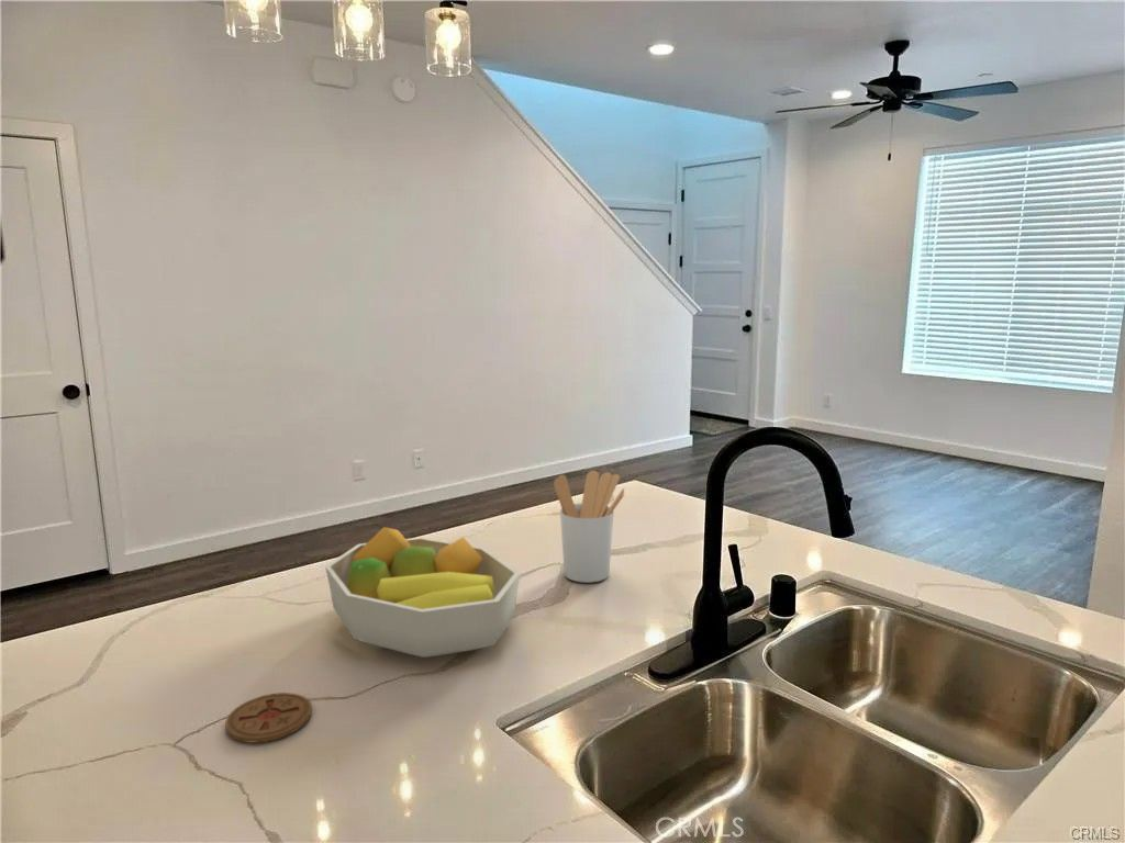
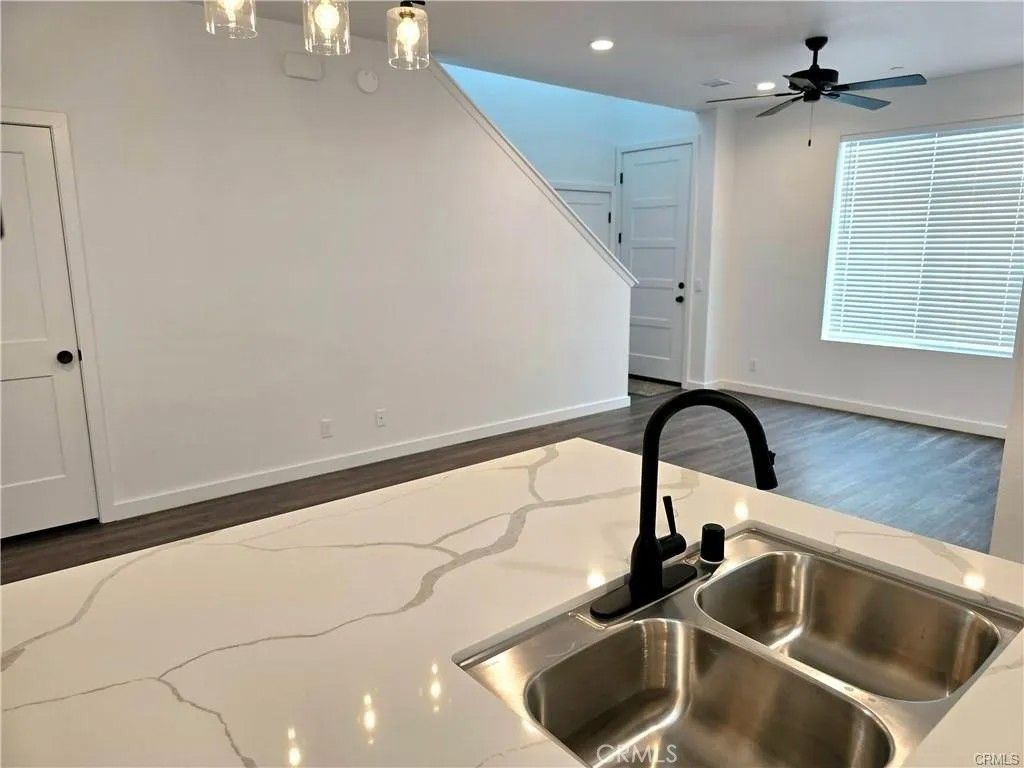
- utensil holder [553,470,626,584]
- coaster [224,692,313,743]
- fruit bowl [324,526,521,659]
